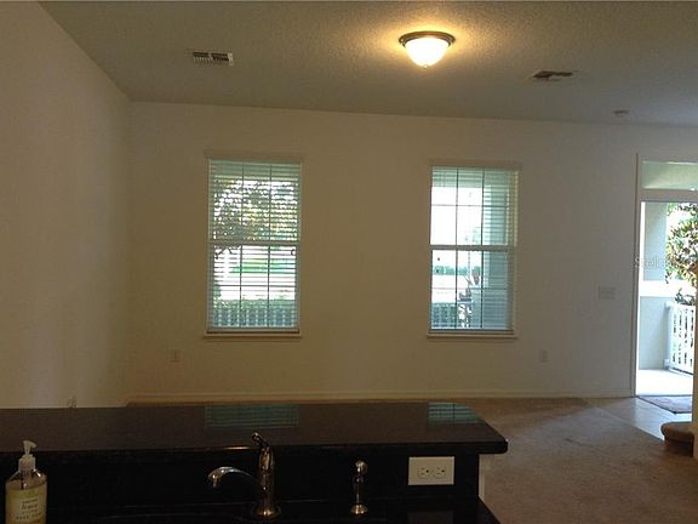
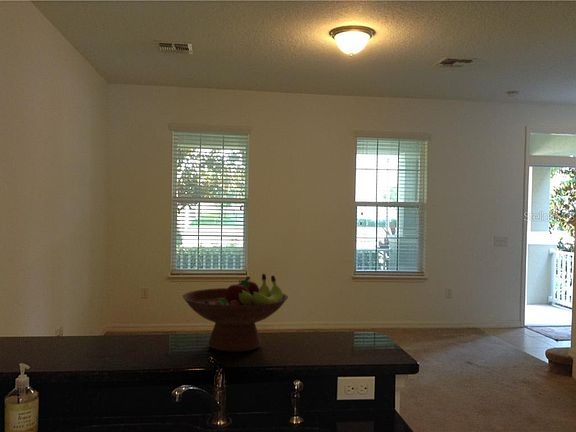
+ fruit bowl [182,273,289,353]
